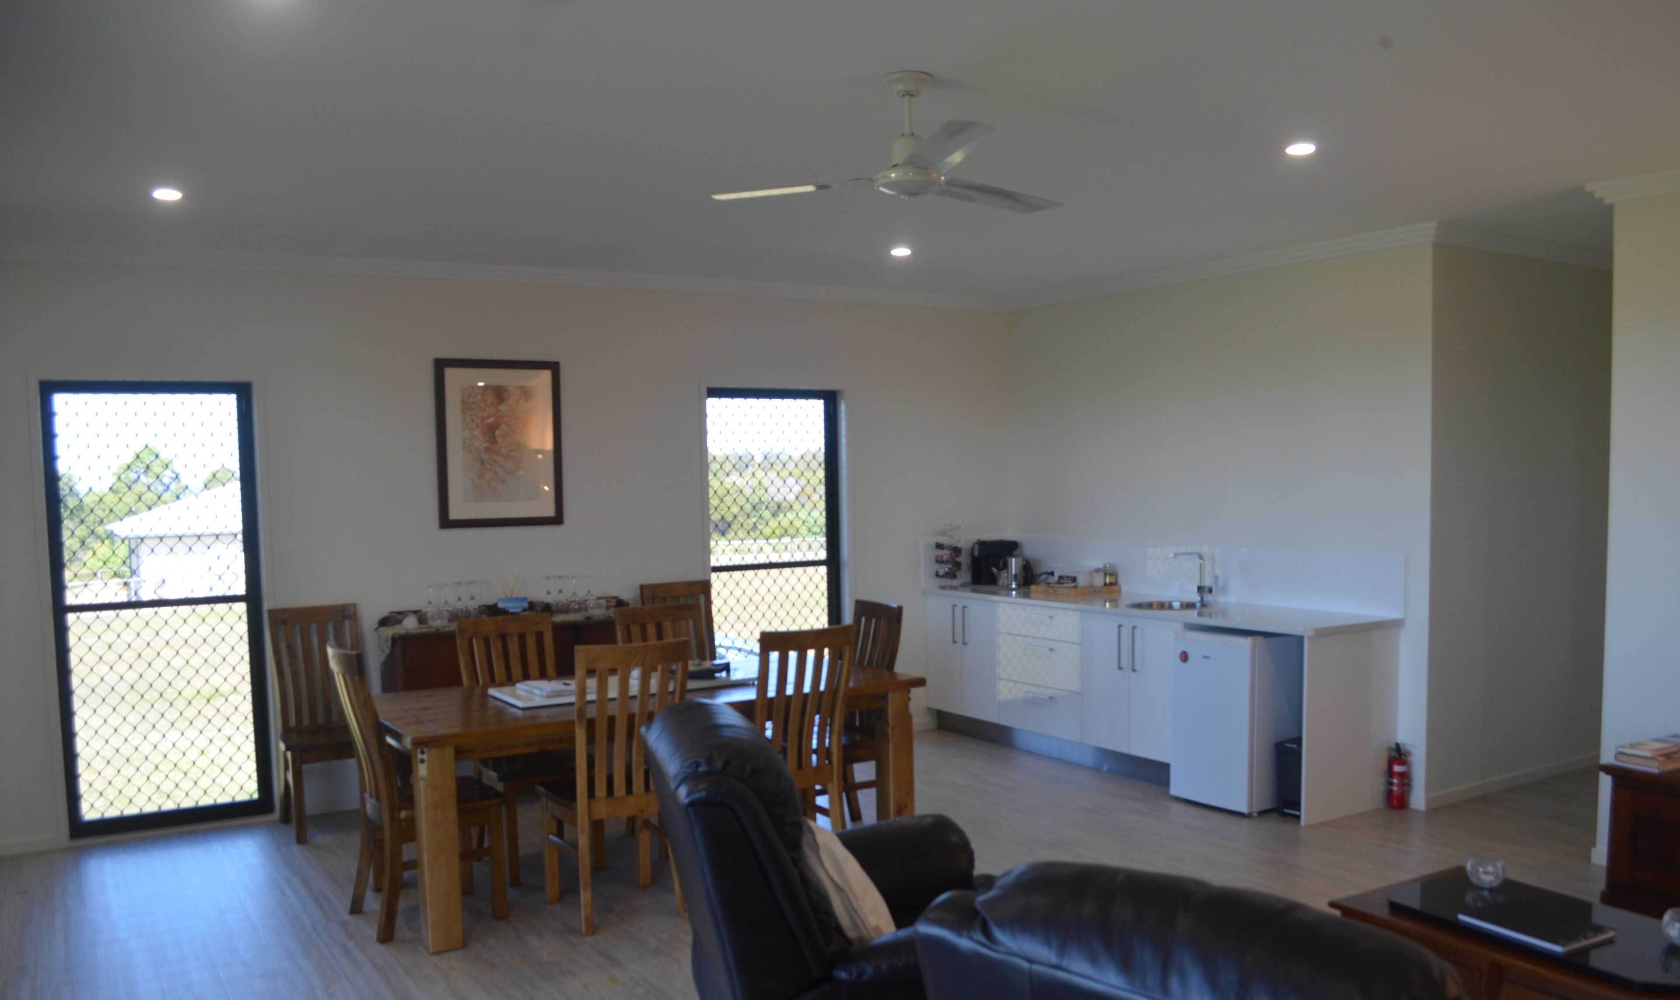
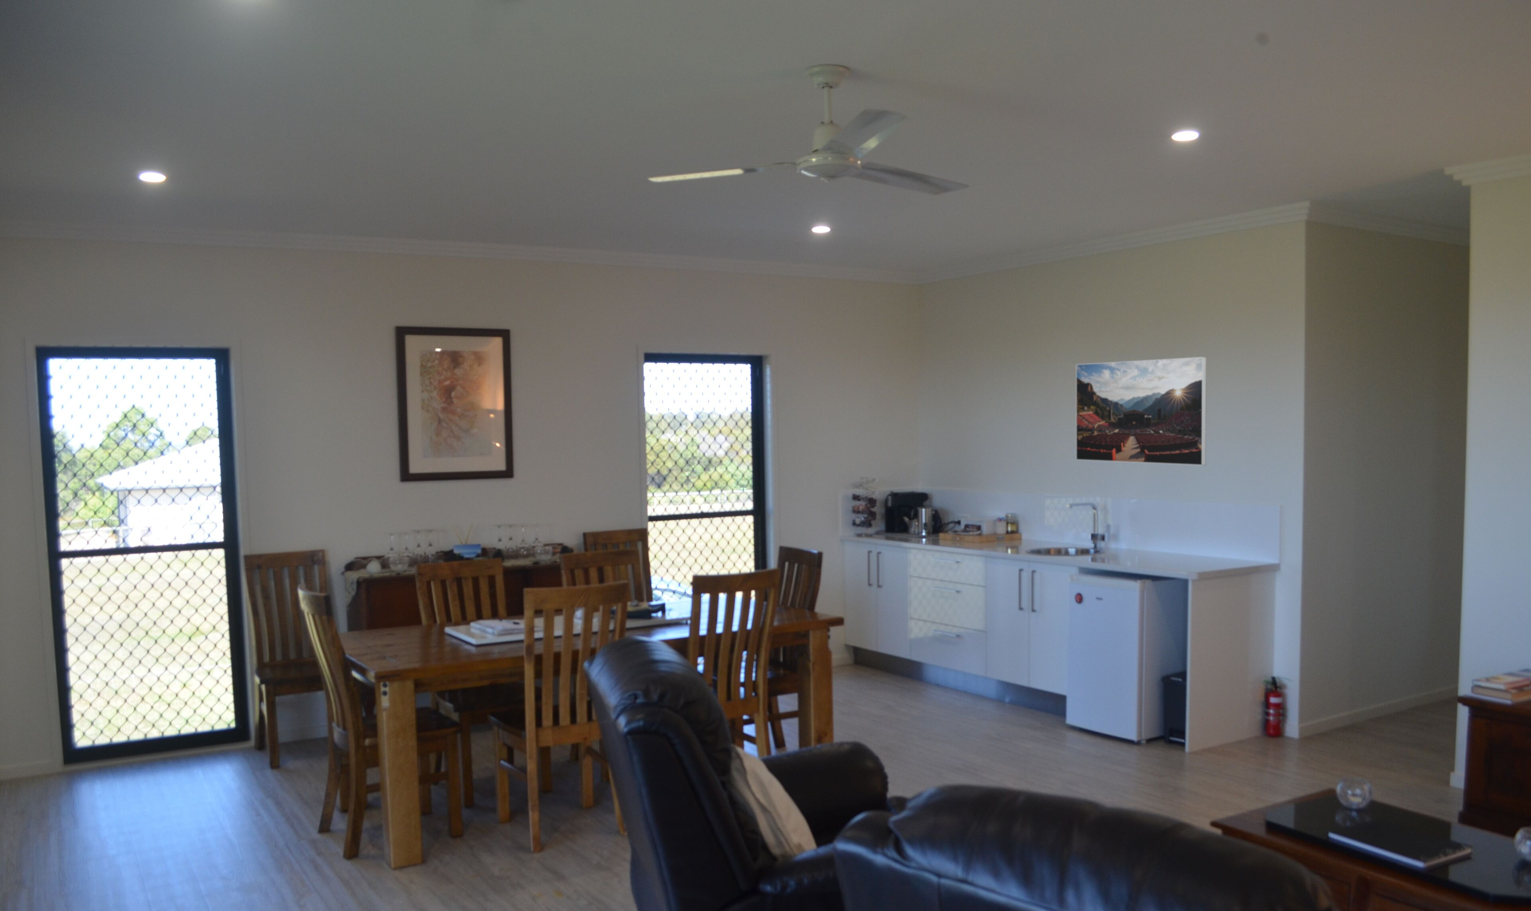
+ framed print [1075,357,1207,466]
